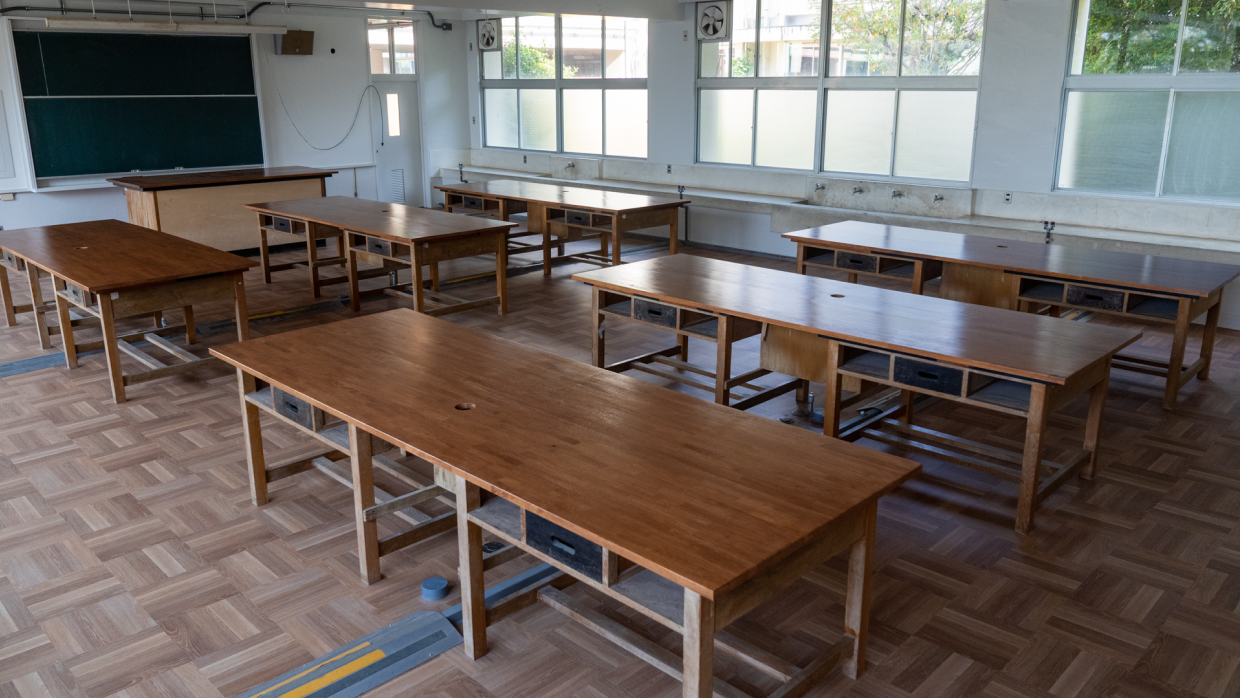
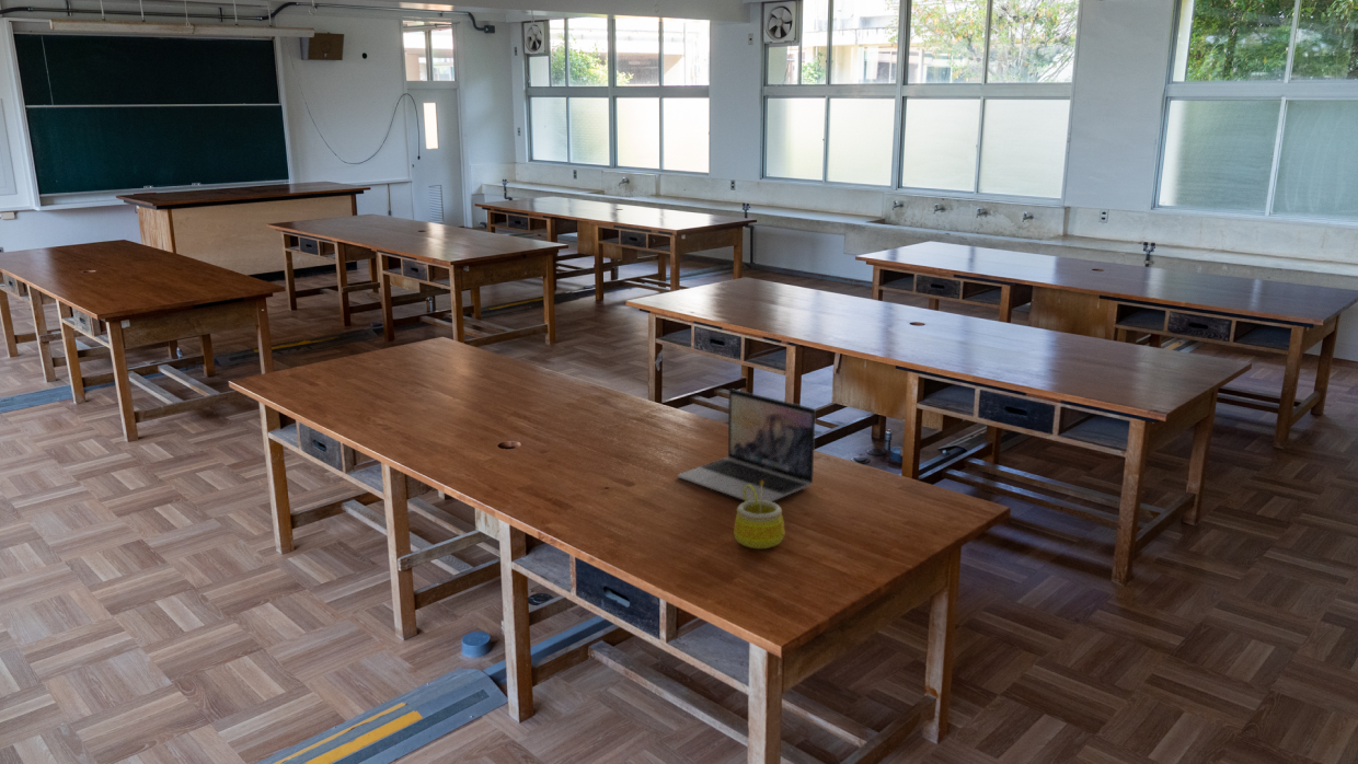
+ laptop [677,387,817,502]
+ mug [733,481,786,549]
